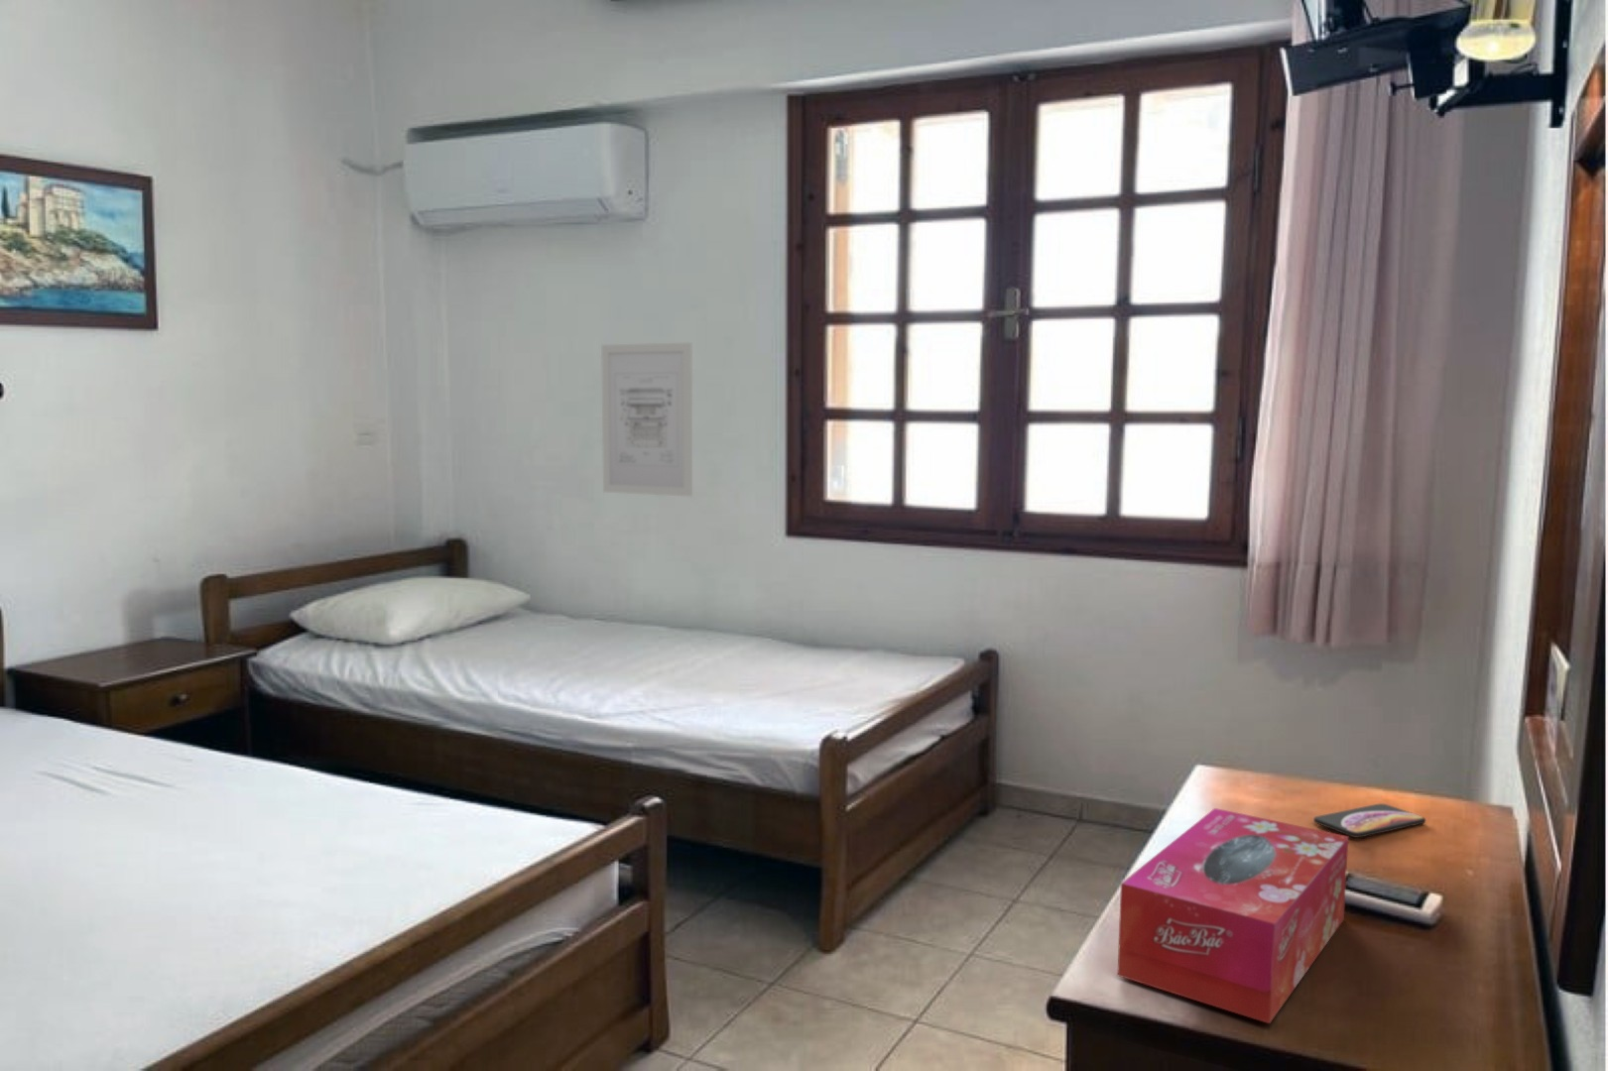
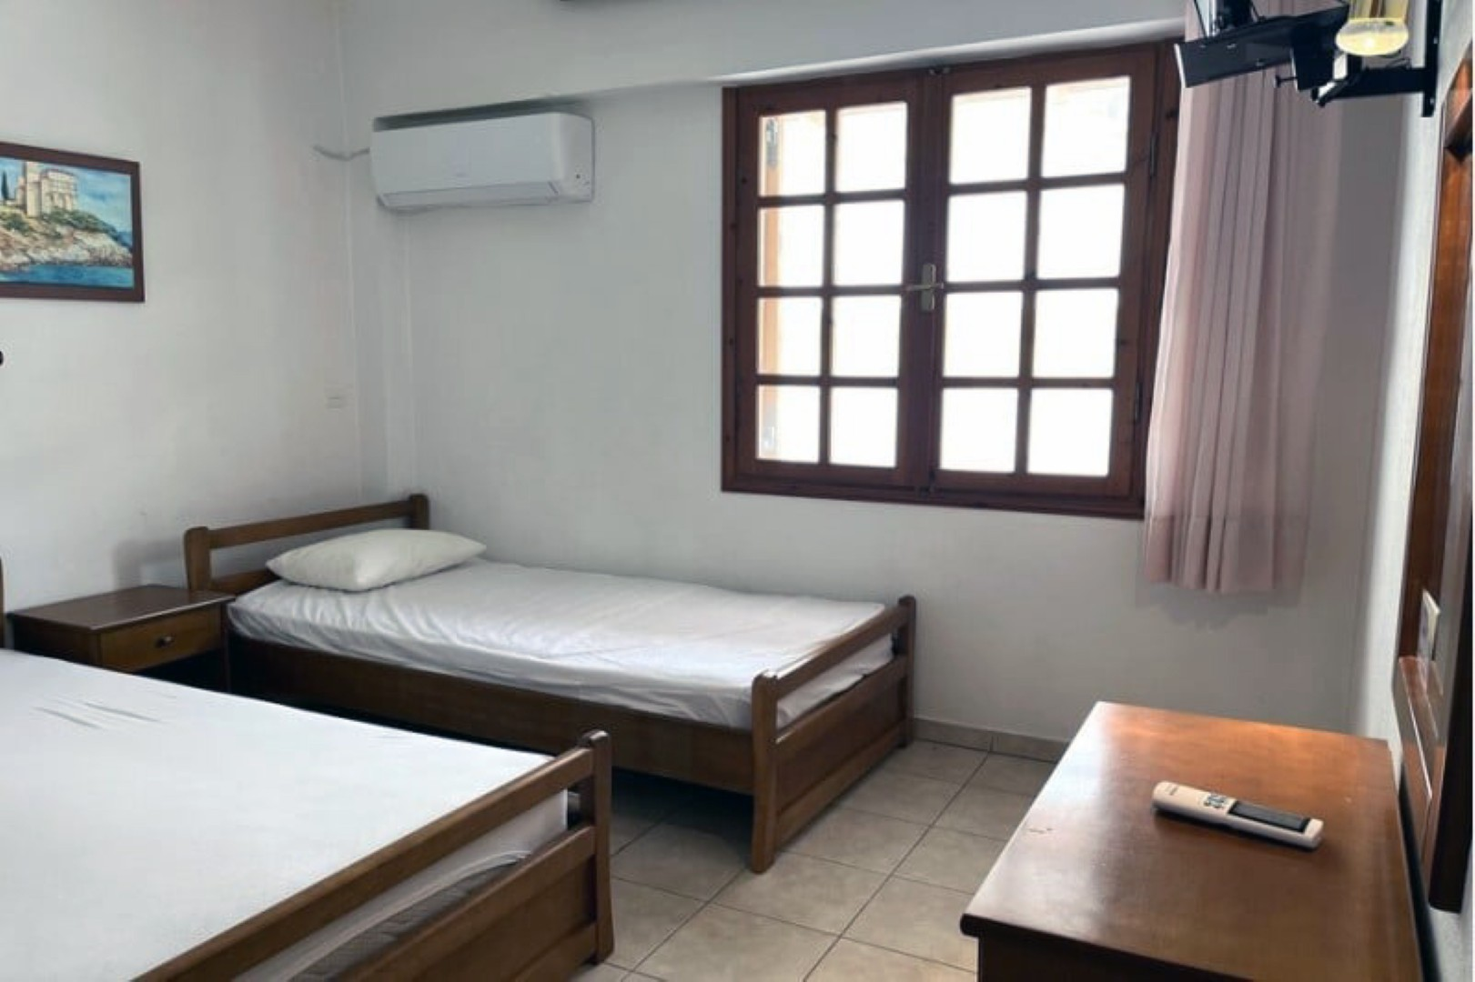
- smartphone [1313,802,1426,839]
- tissue box [1115,807,1349,1024]
- wall art [600,342,693,497]
